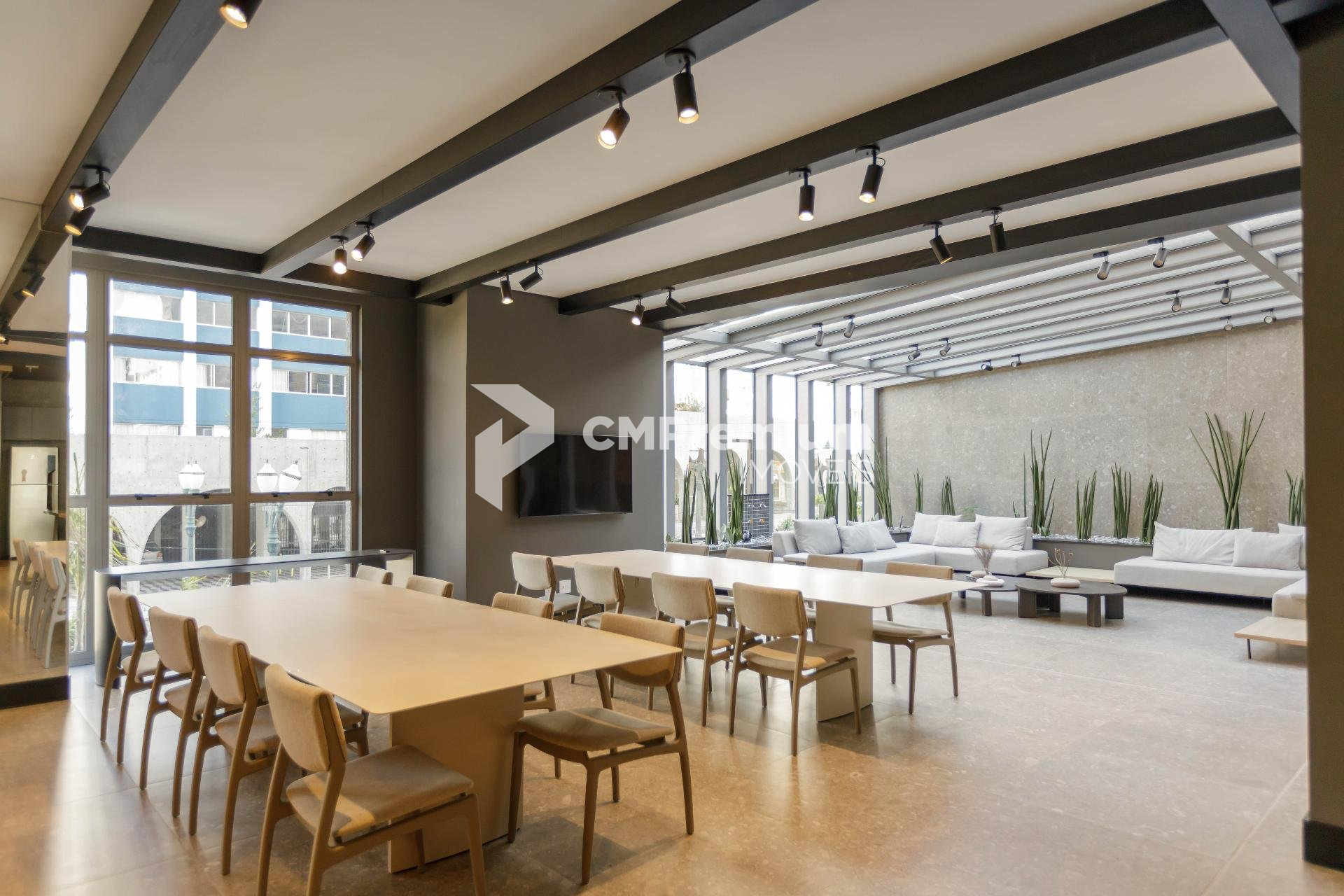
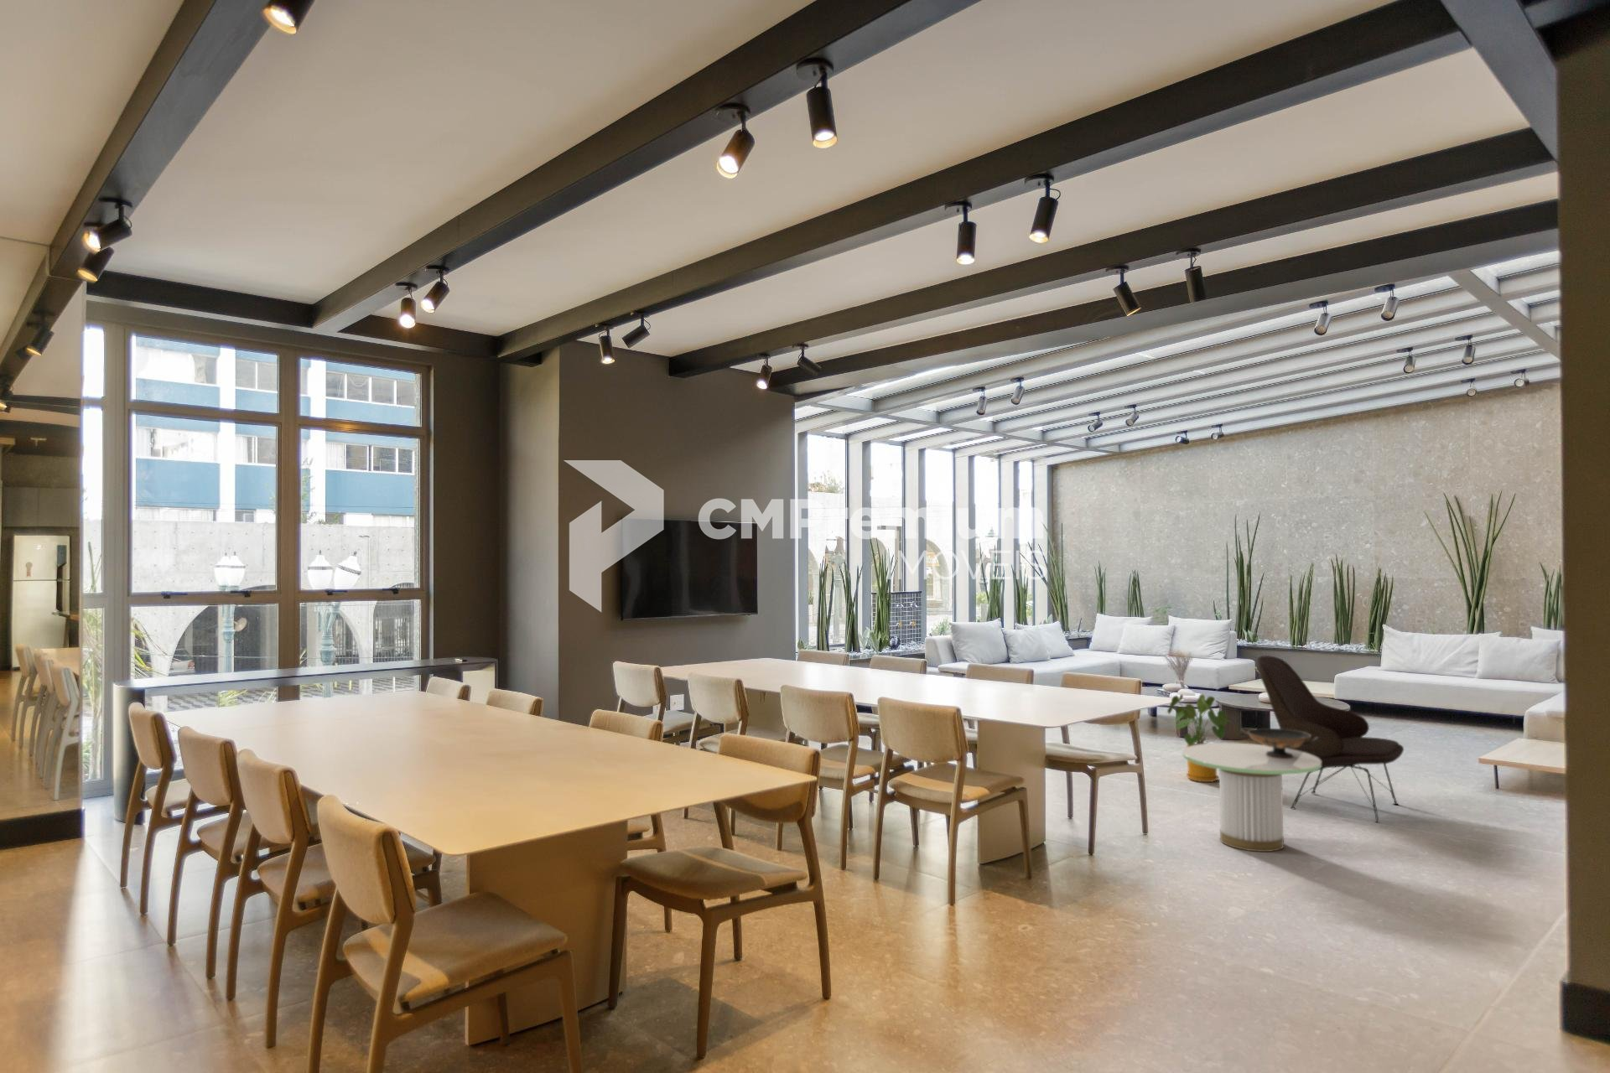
+ side table [1181,741,1321,853]
+ house plant [1167,693,1233,783]
+ lounge chair [1257,655,1405,823]
+ decorative bowl [1240,728,1319,758]
